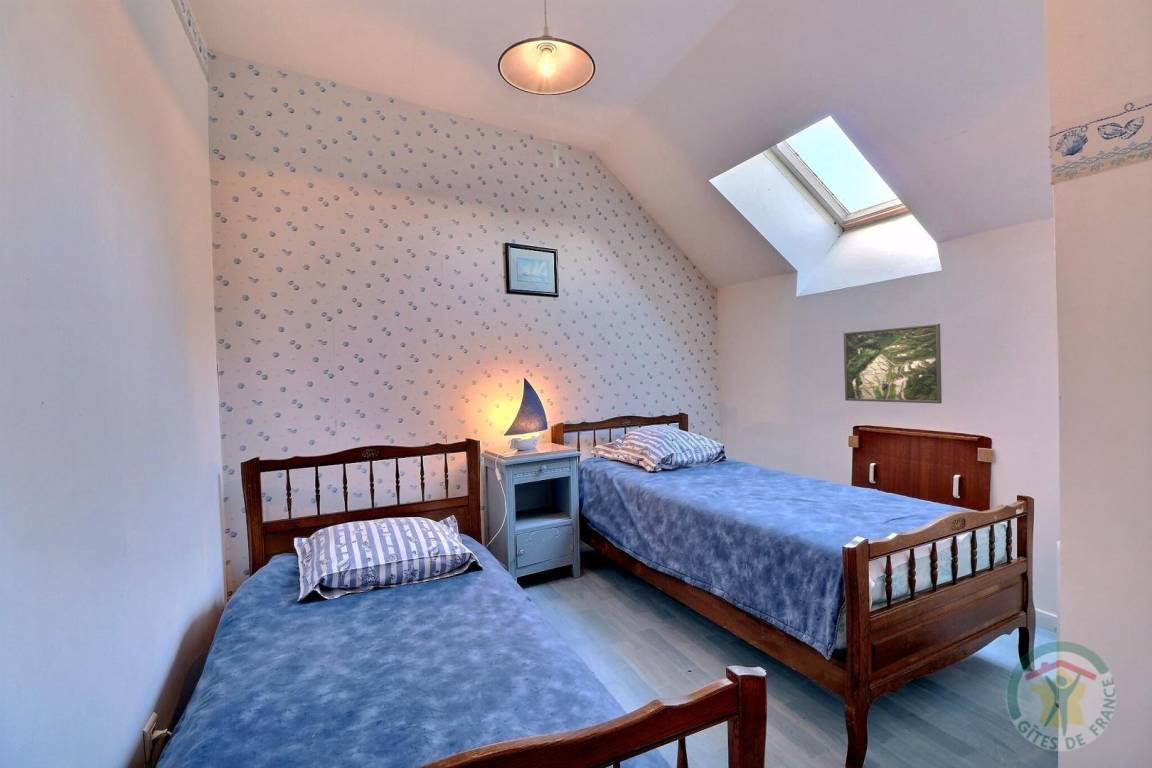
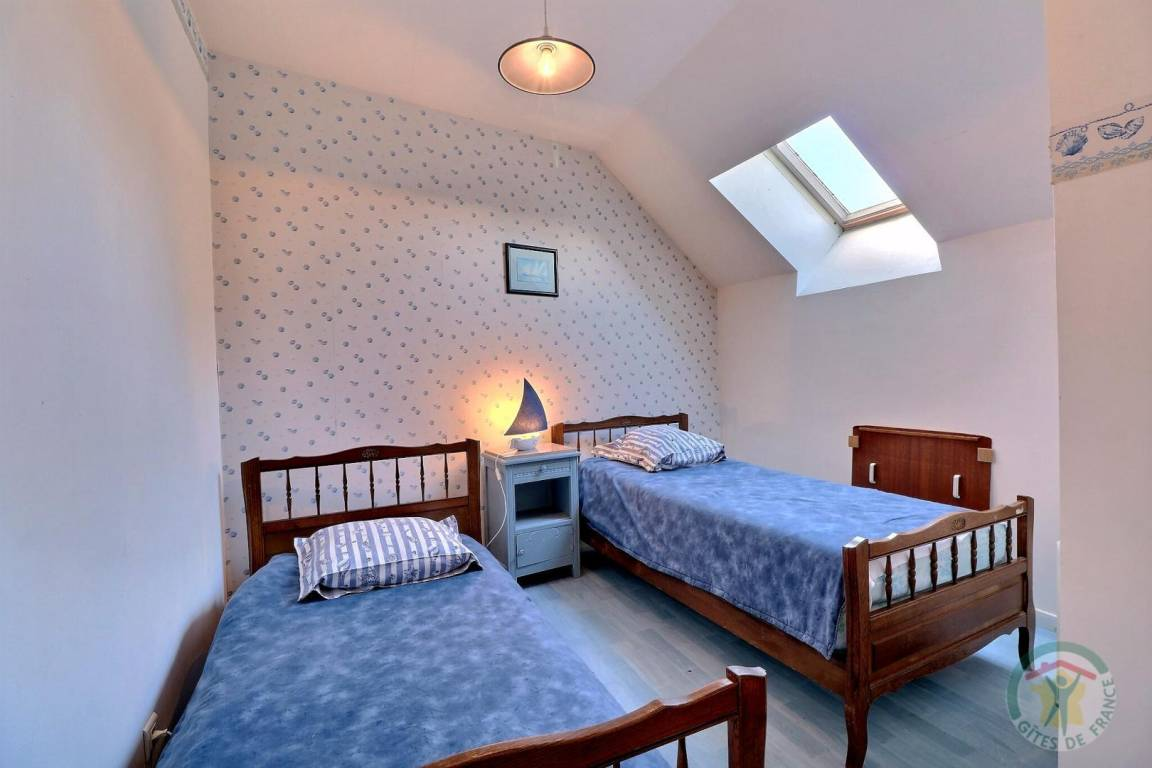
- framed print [843,323,943,404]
